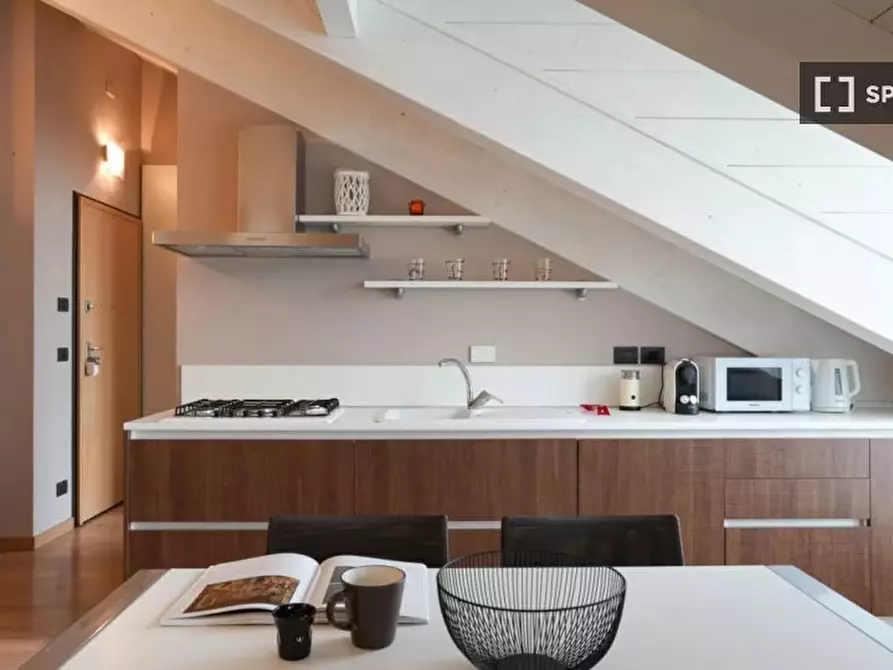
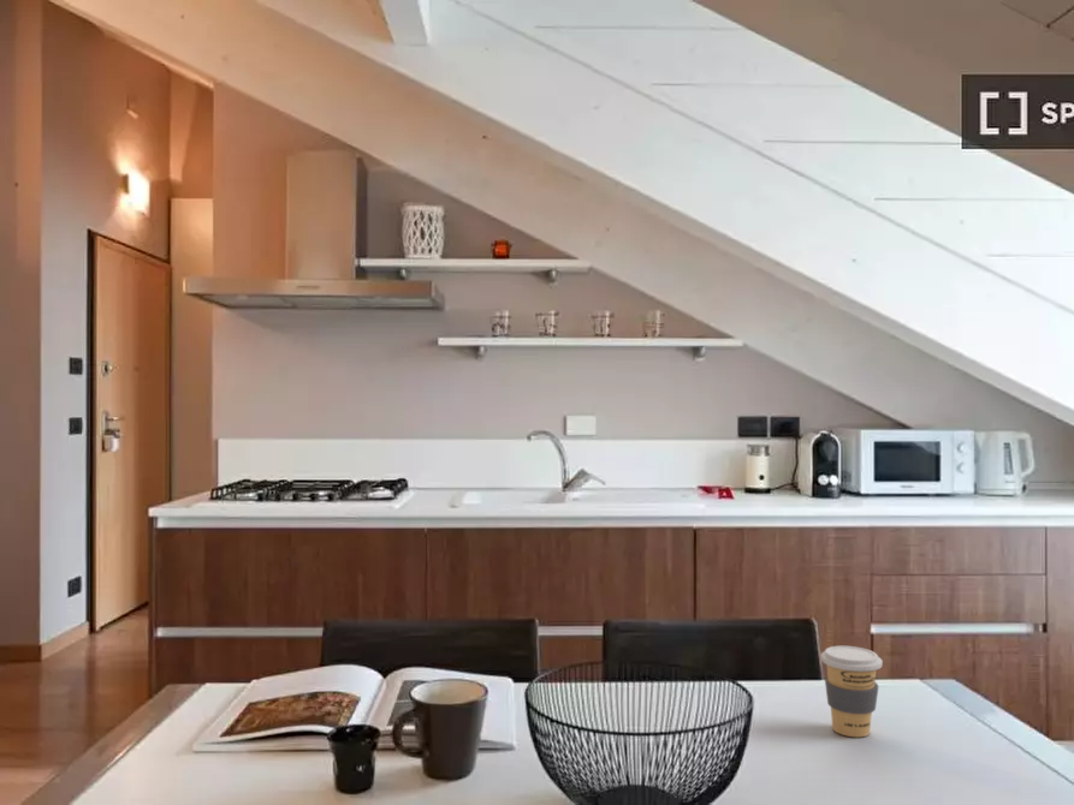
+ coffee cup [819,645,884,738]
